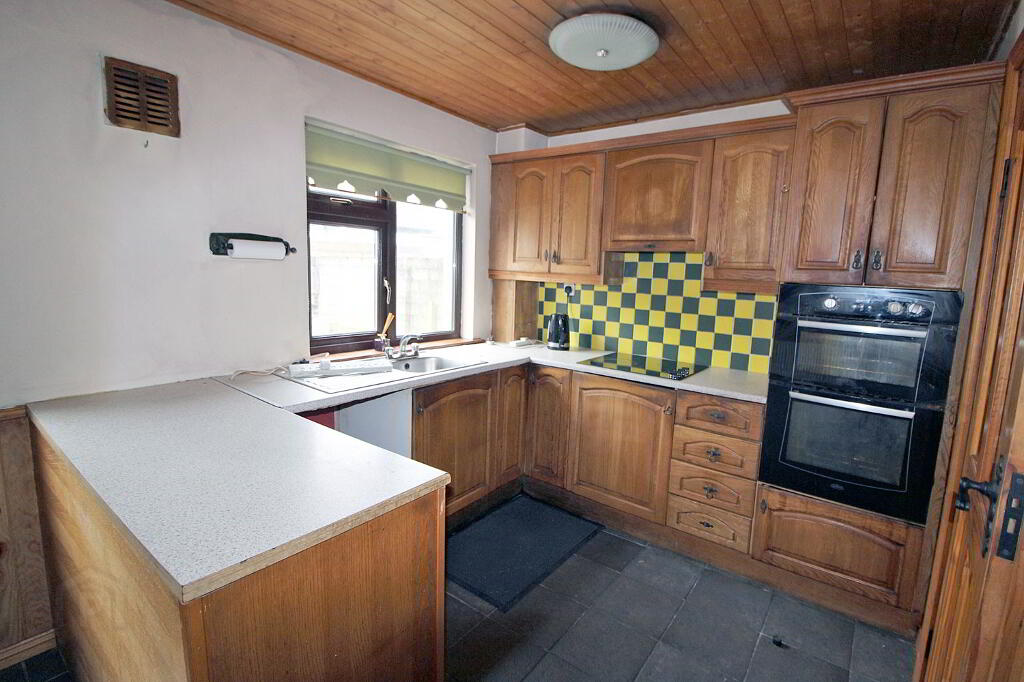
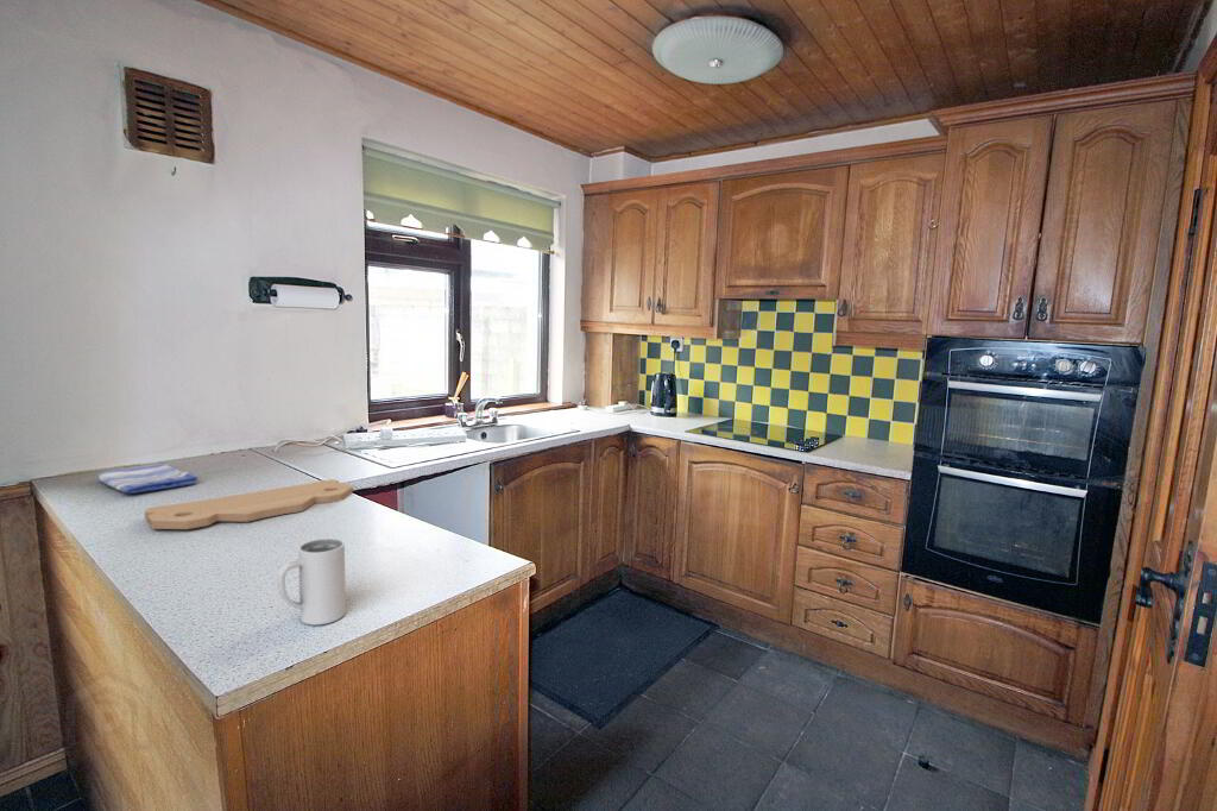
+ dish towel [96,463,198,495]
+ cutting board [144,478,354,530]
+ mug [276,537,347,625]
